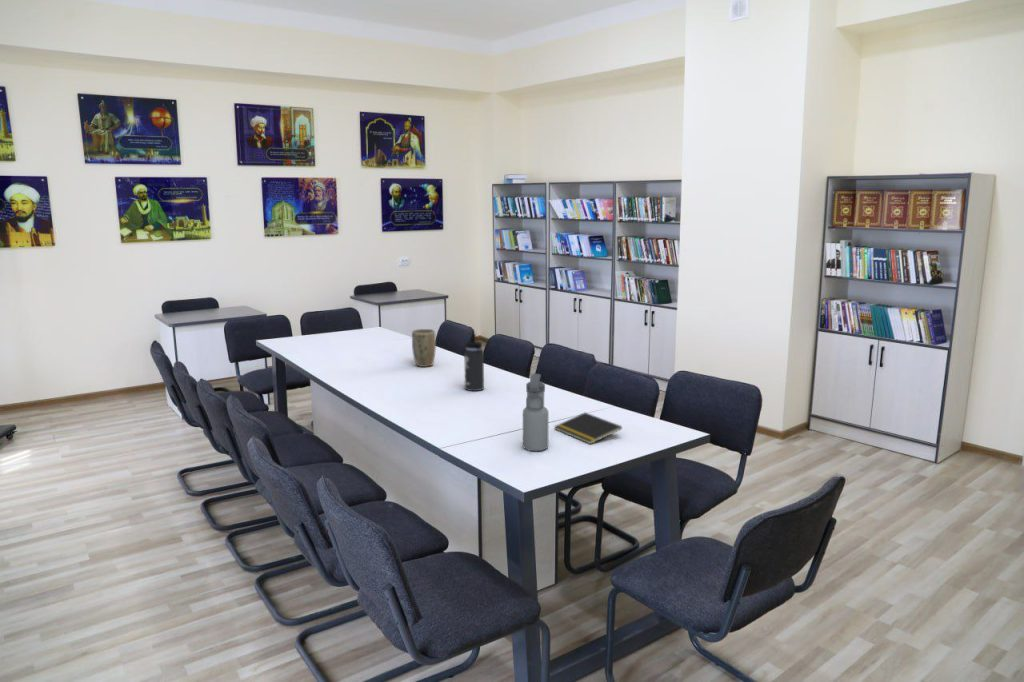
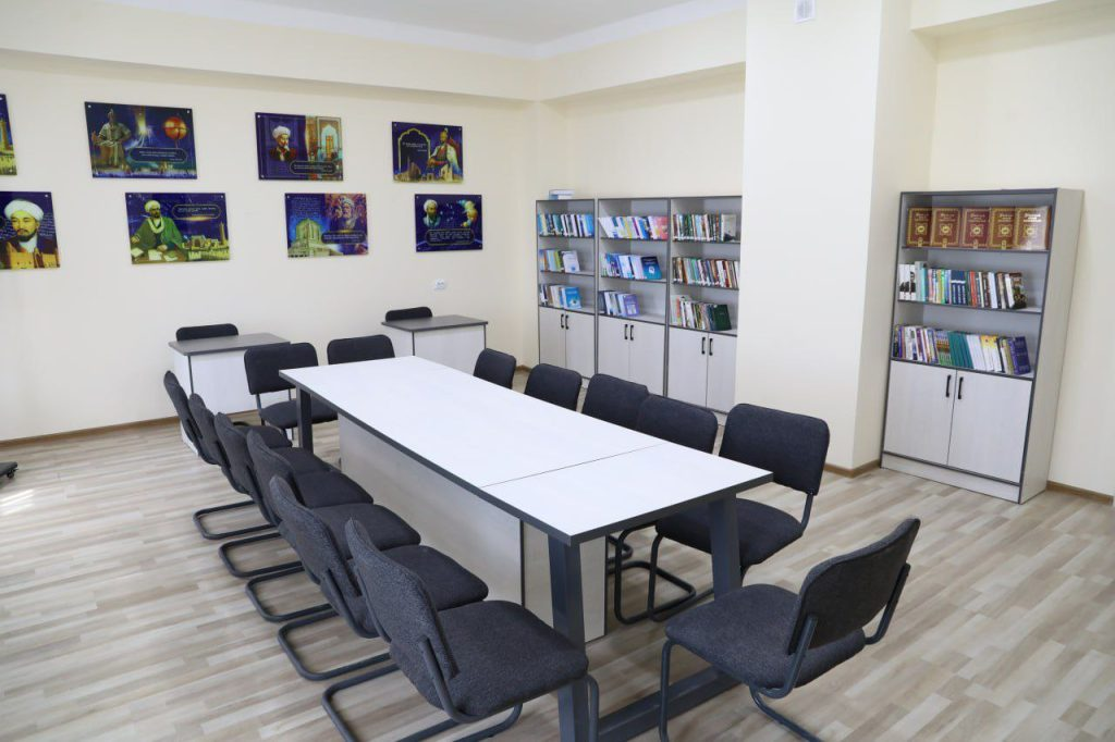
- notepad [553,412,623,445]
- water bottle [522,373,550,452]
- thermos bottle [463,333,485,392]
- plant pot [411,328,437,368]
